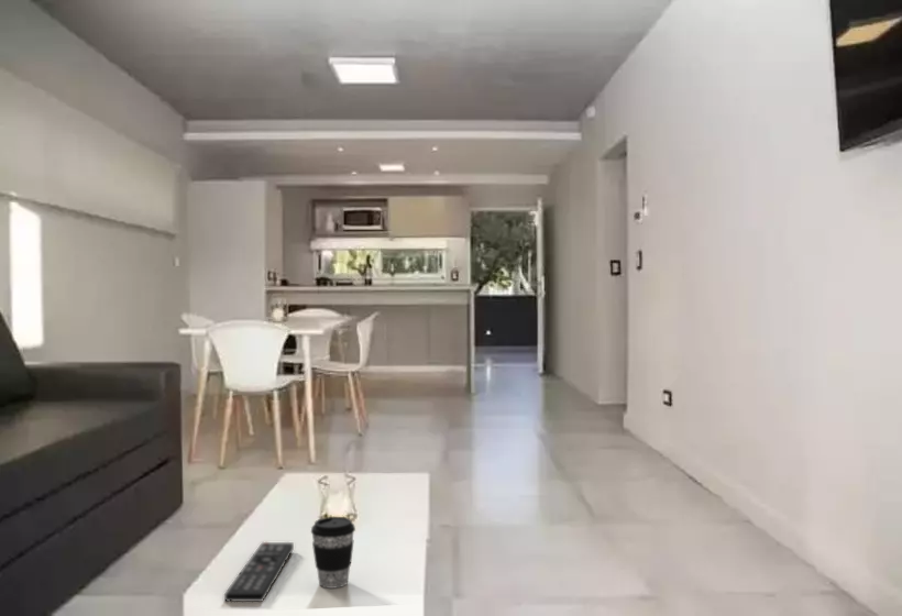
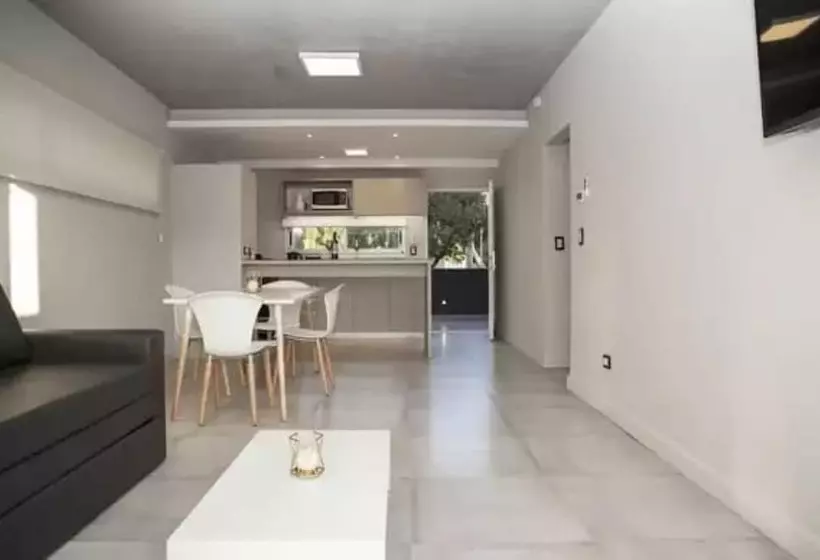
- coffee cup [310,516,356,590]
- remote control [223,541,295,603]
